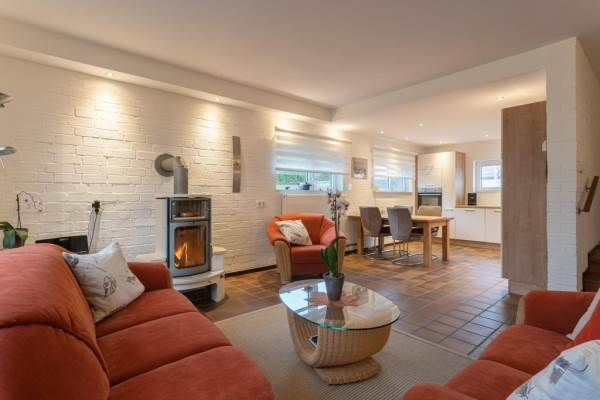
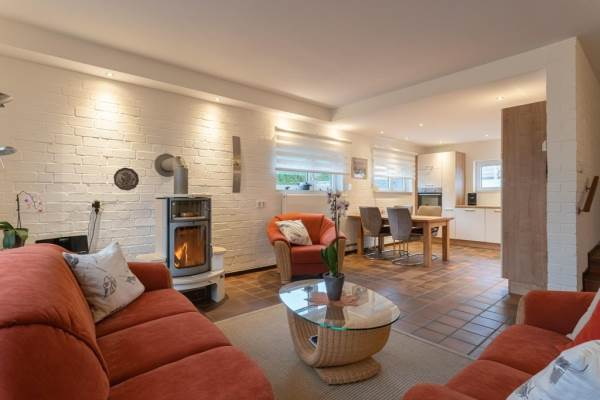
+ decorative plate [113,167,140,191]
